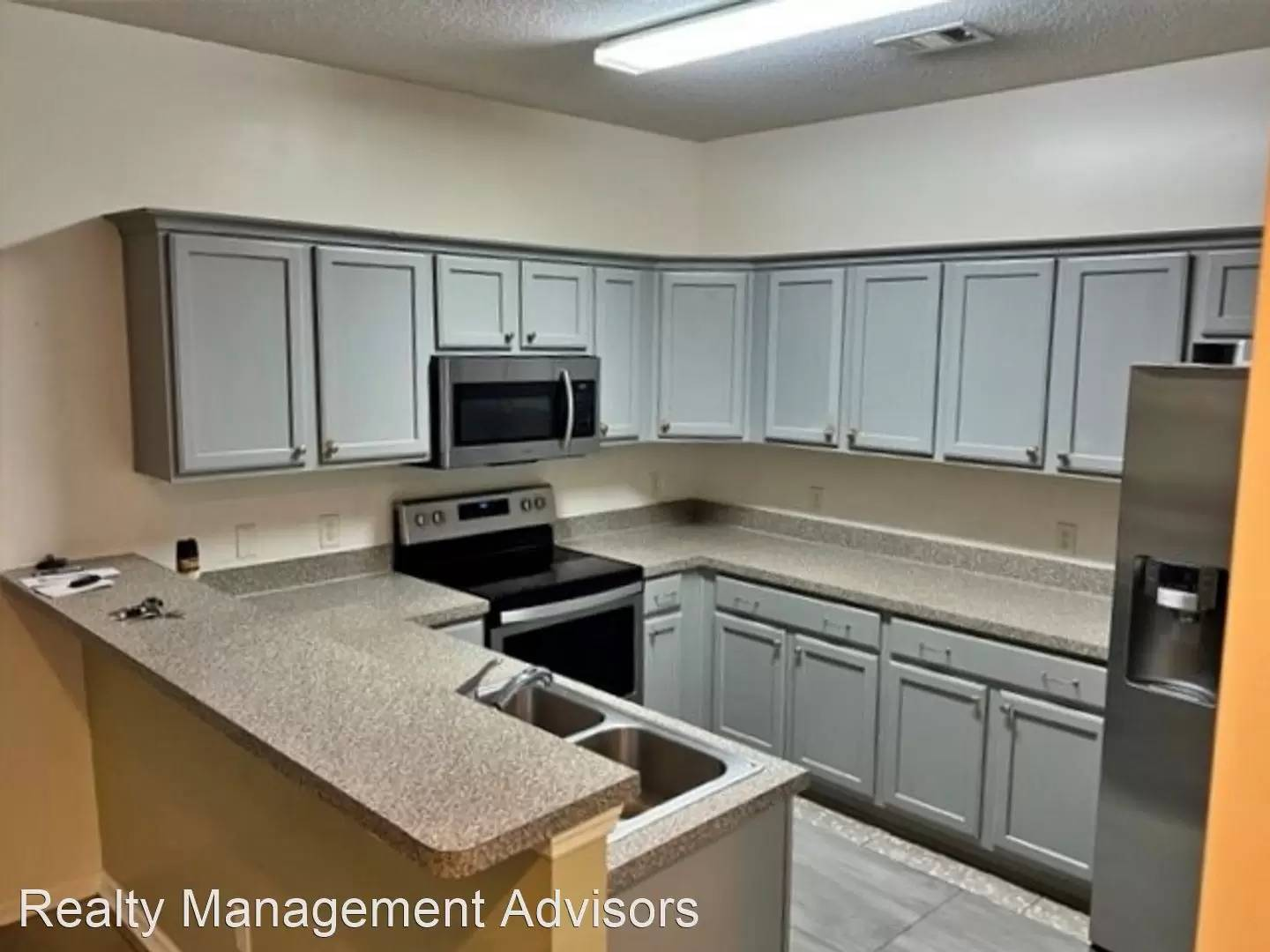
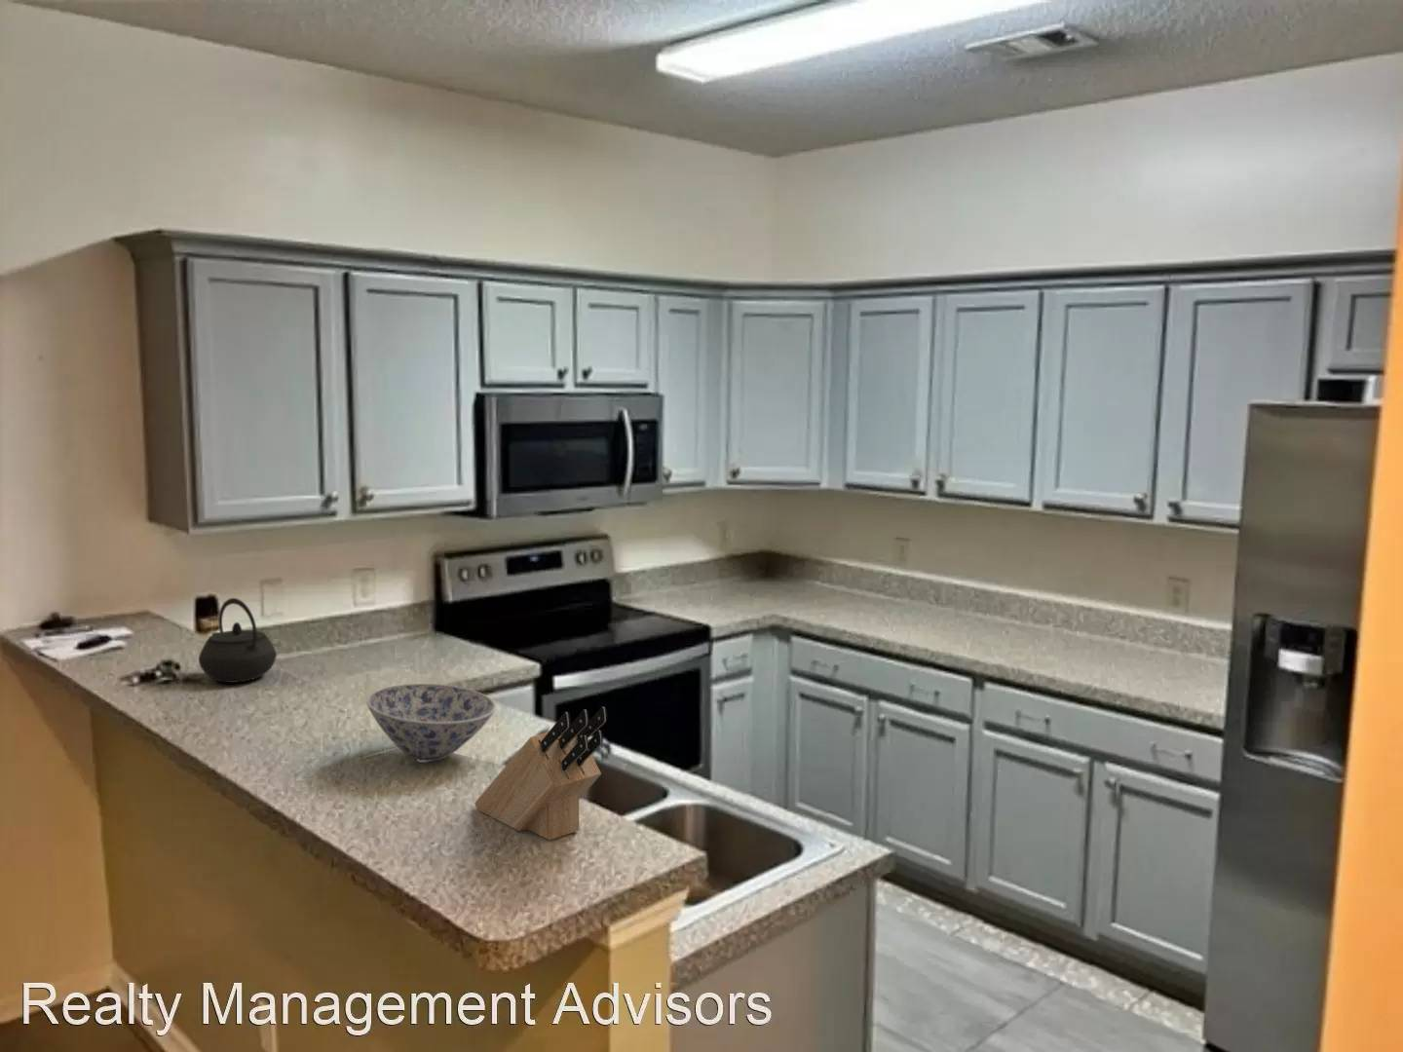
+ knife block [474,706,608,842]
+ kettle [198,597,277,684]
+ bowl [366,683,497,762]
